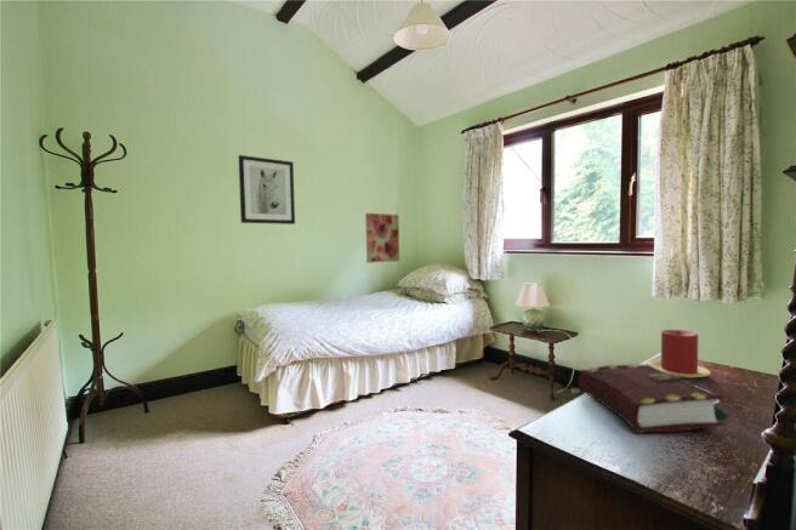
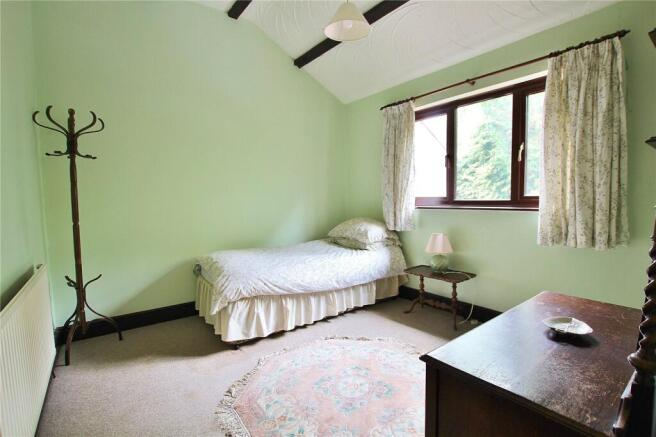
- wall art [238,154,296,226]
- wall art [364,212,400,264]
- candle [648,329,712,380]
- book [578,363,726,434]
